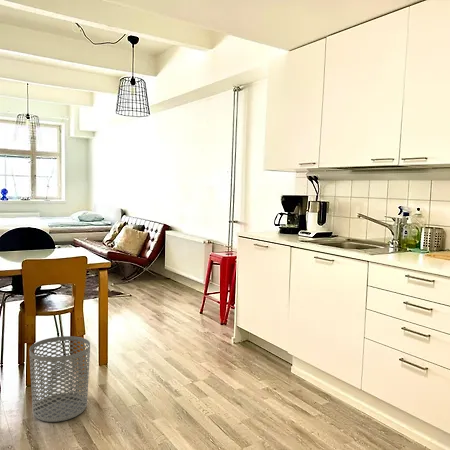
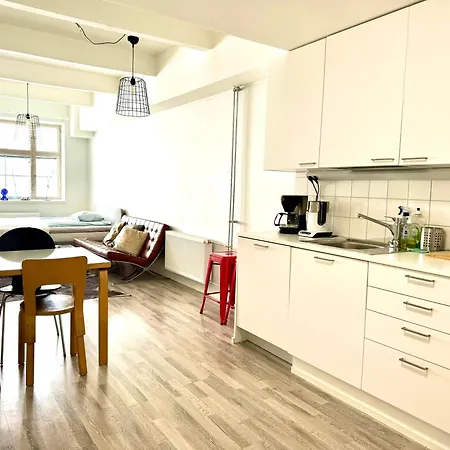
- waste bin [28,335,91,423]
